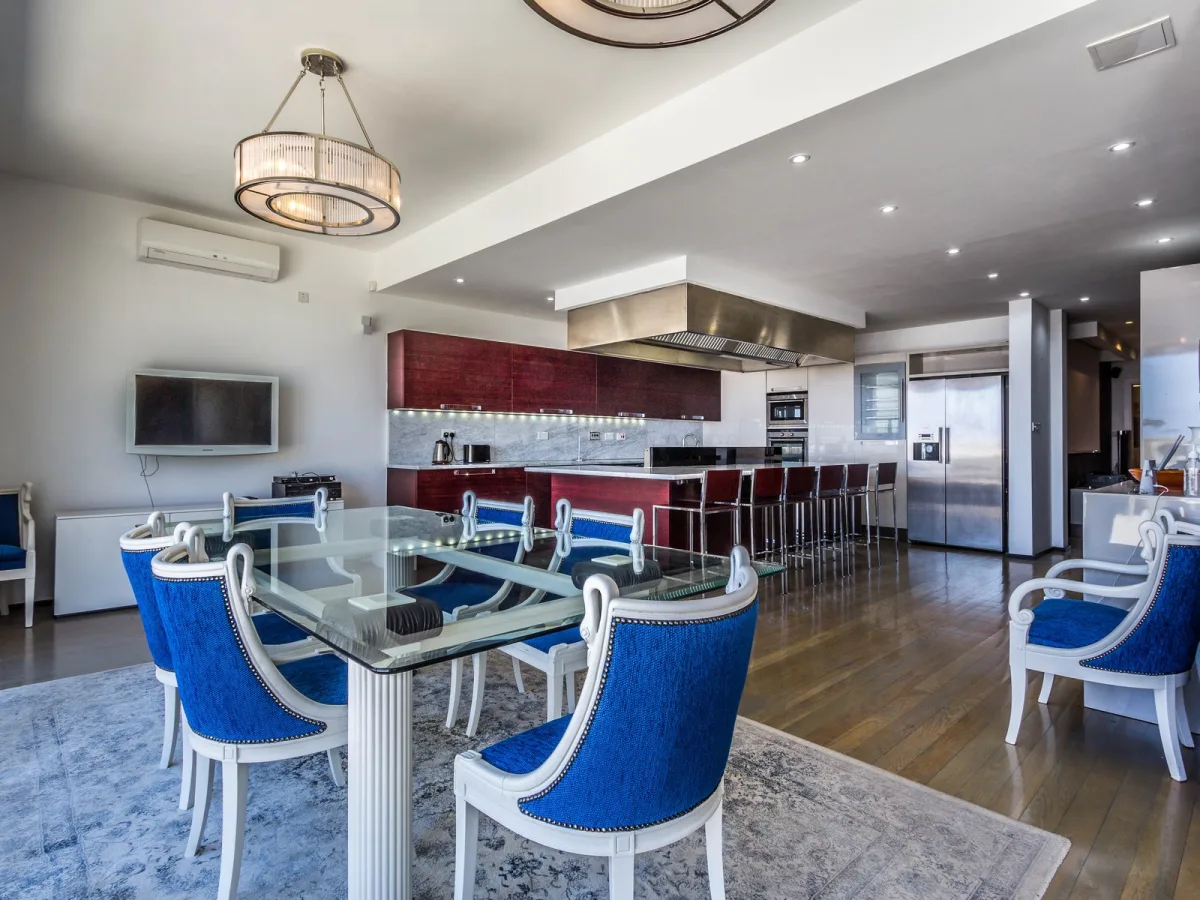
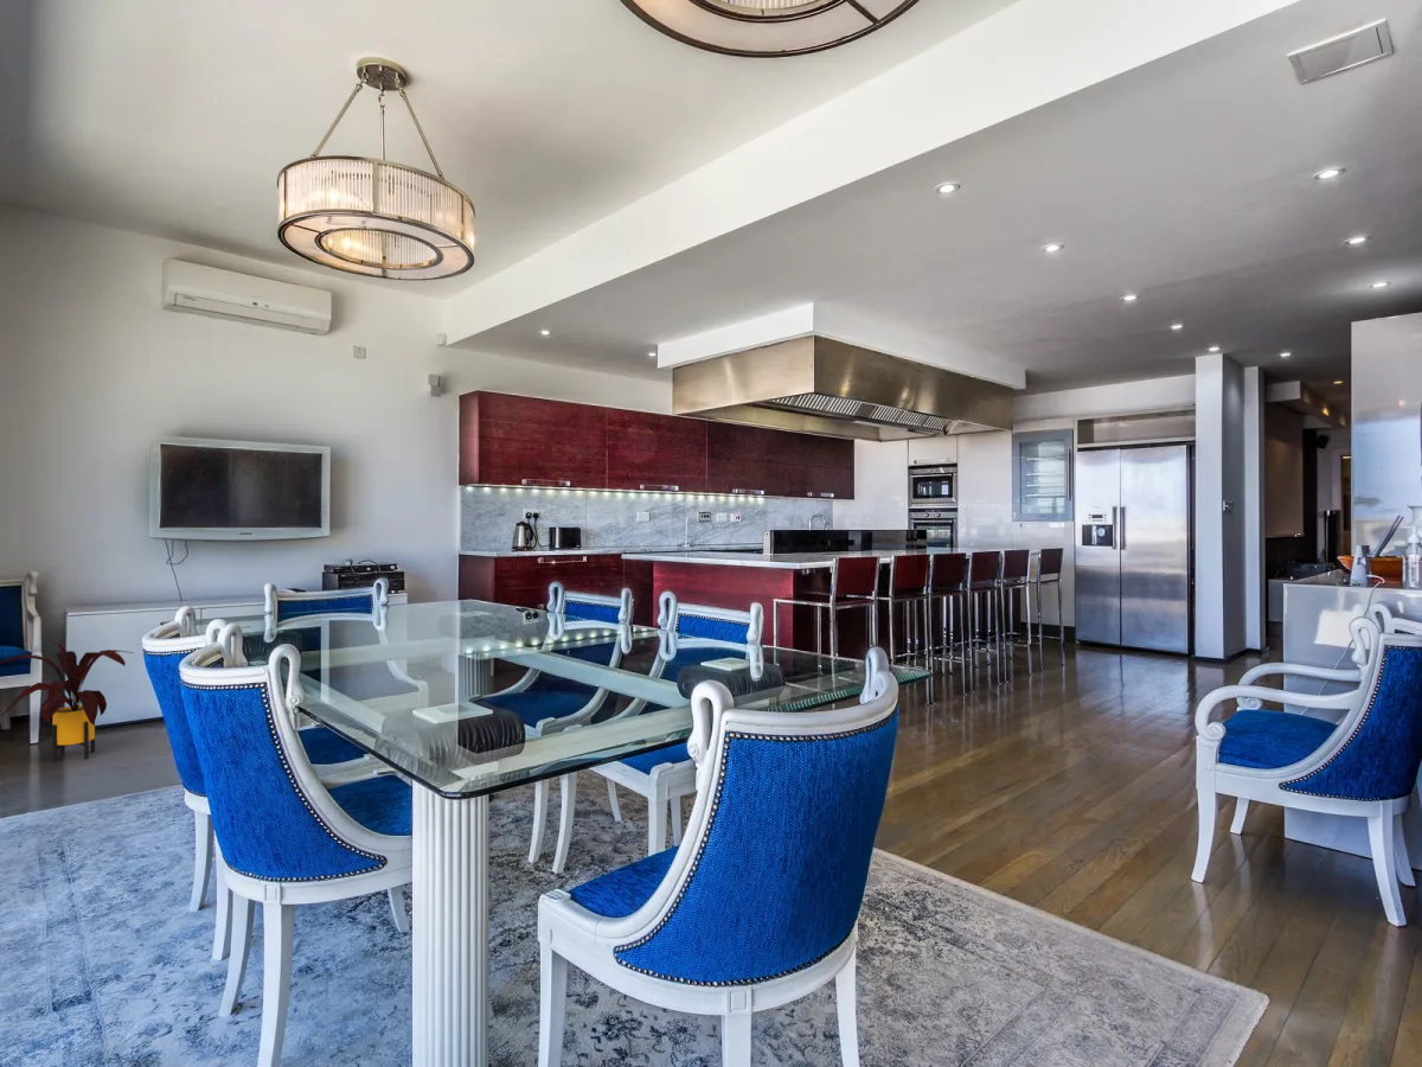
+ house plant [0,643,134,763]
